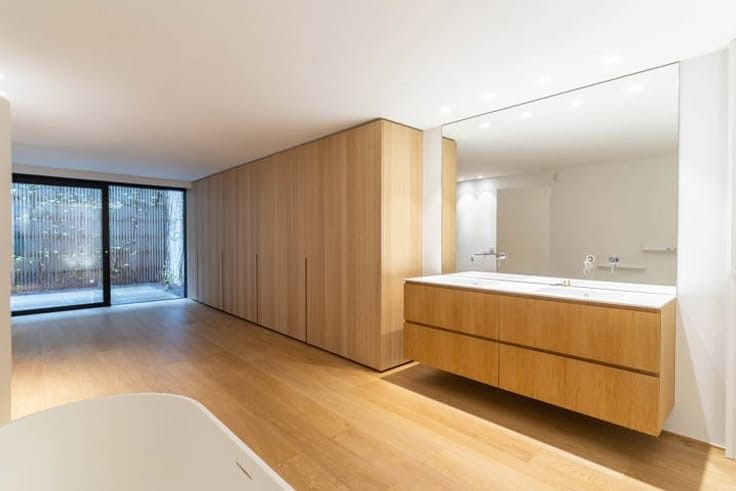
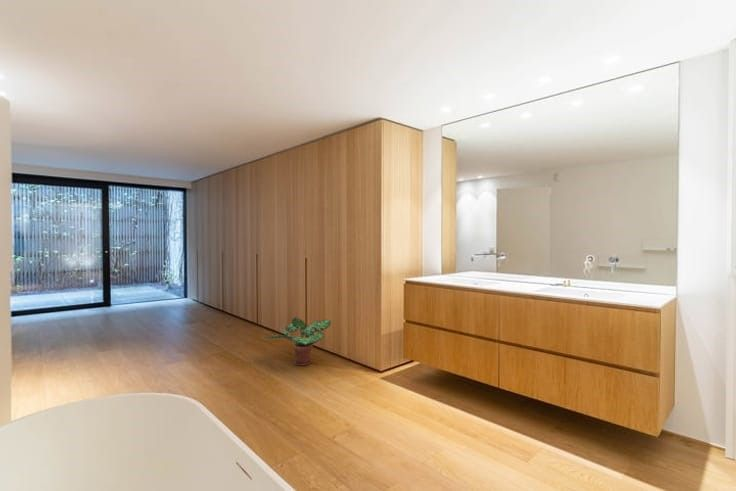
+ potted plant [264,316,332,367]
